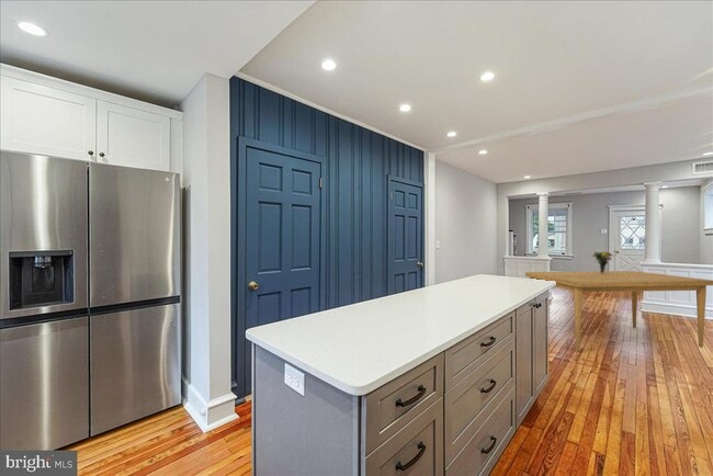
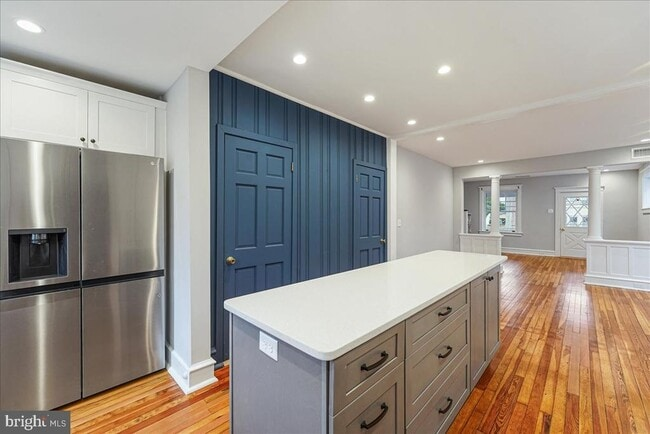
- dining table [524,270,713,353]
- bouquet [591,250,615,273]
